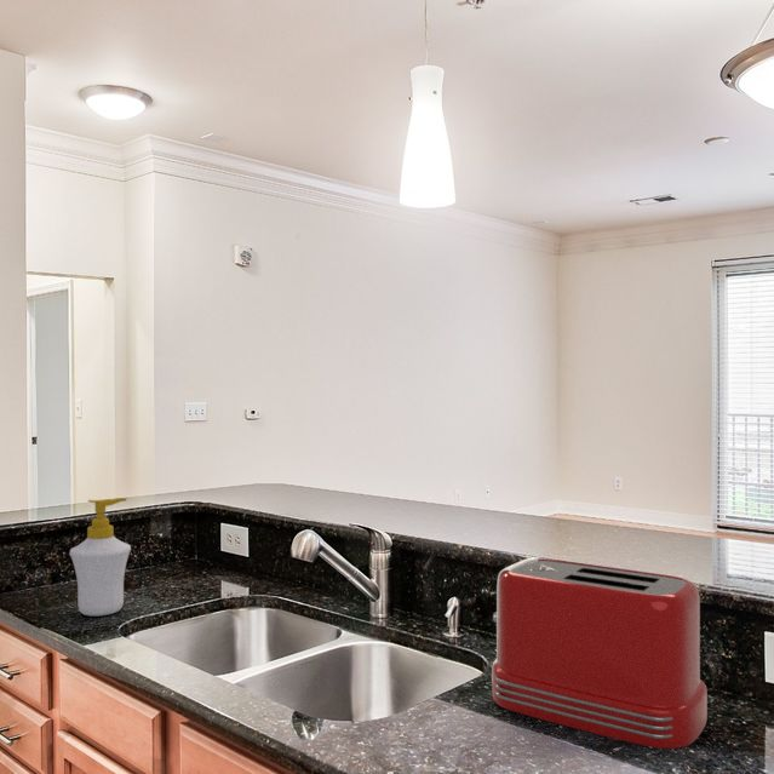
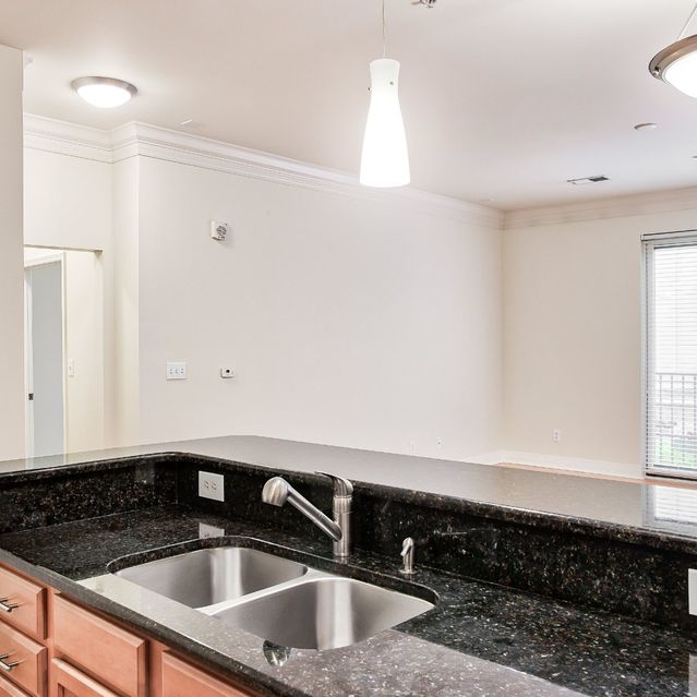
- soap bottle [69,497,132,617]
- toaster [491,556,709,750]
